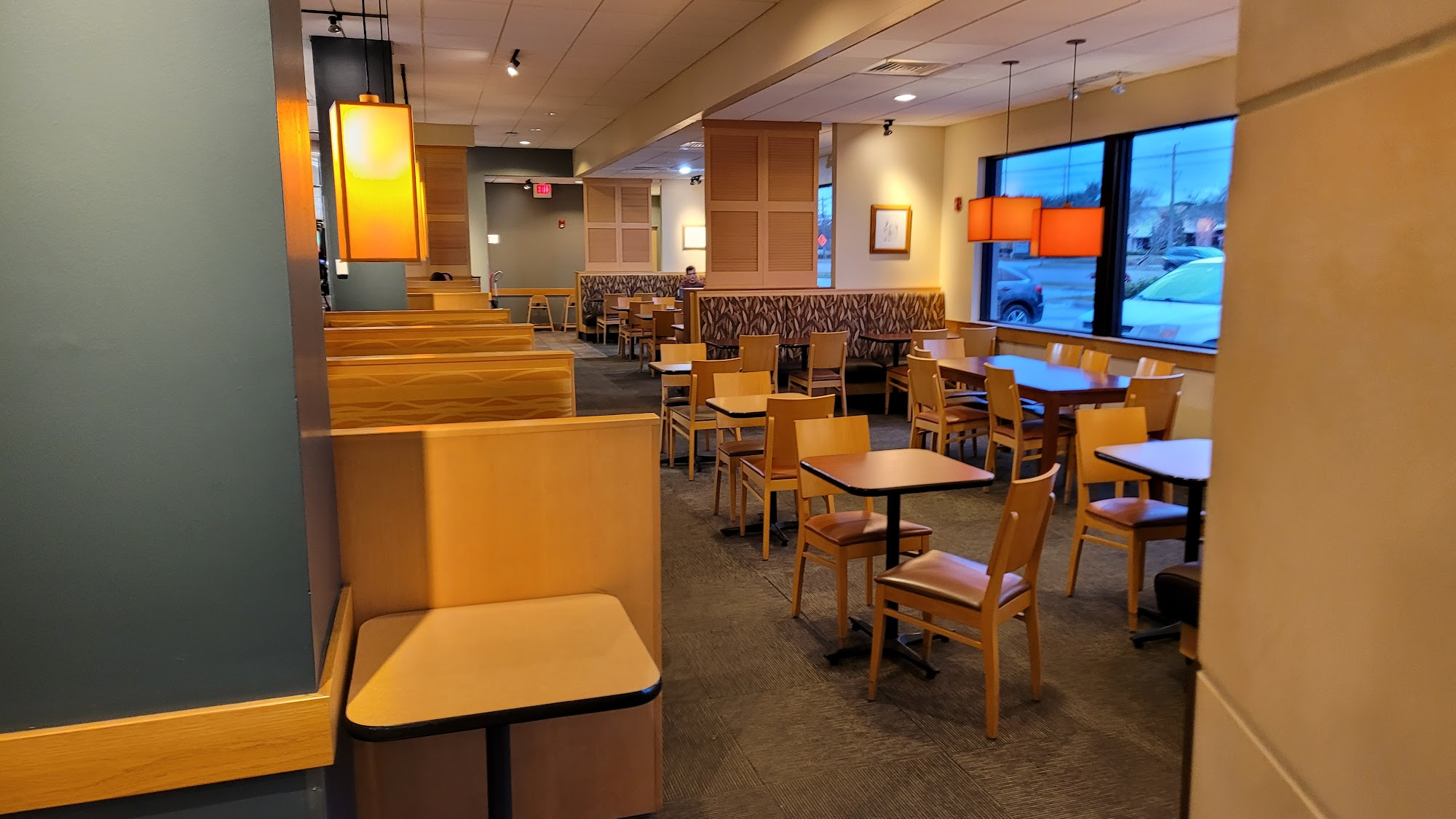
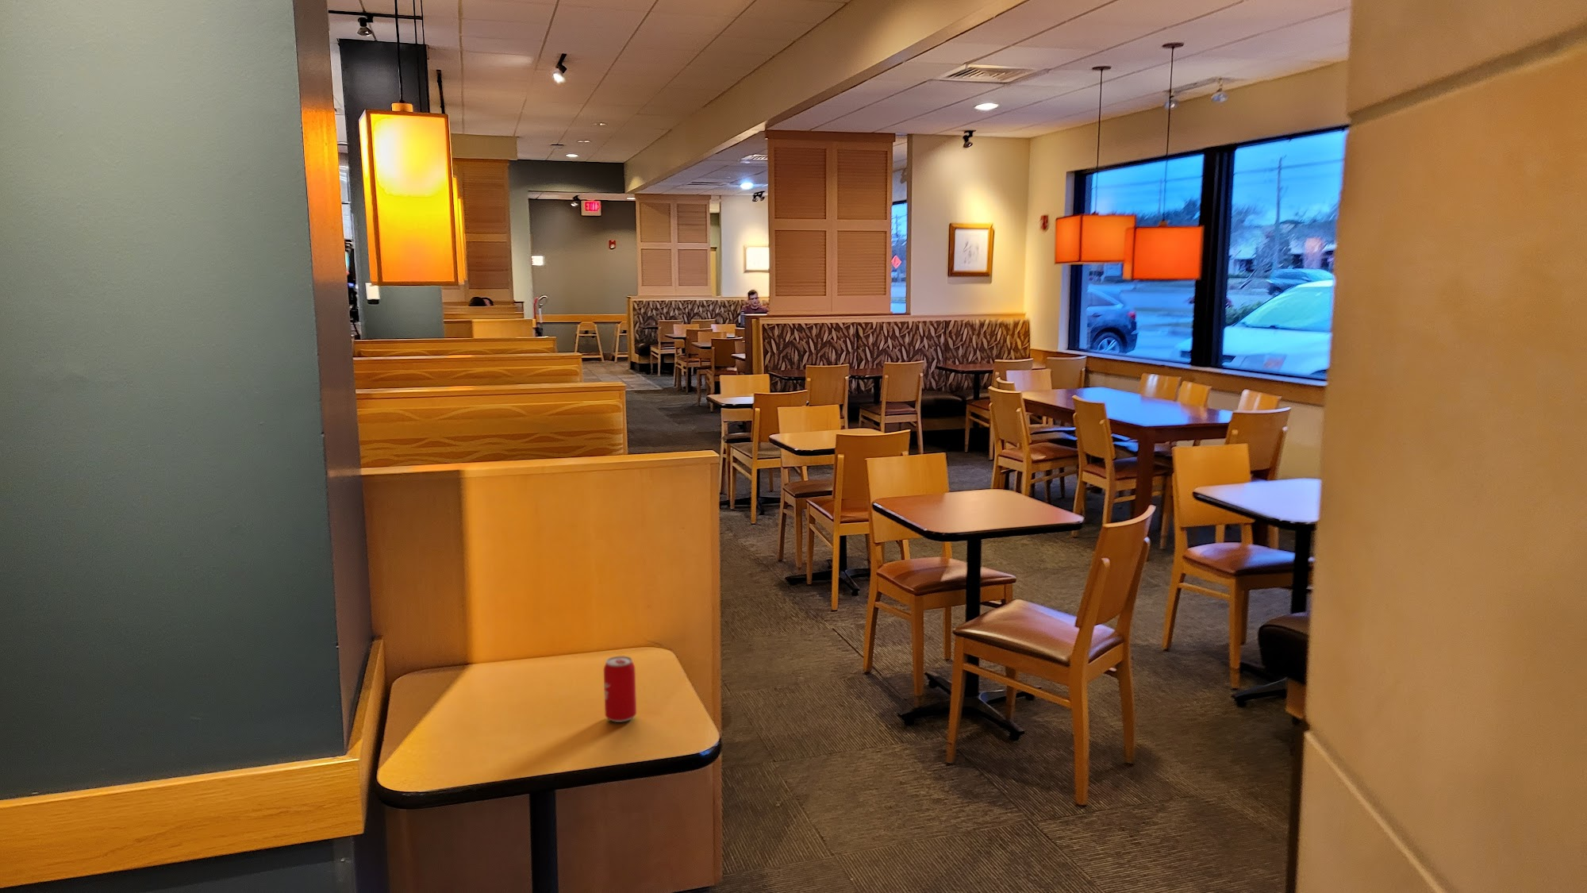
+ beverage can [603,655,638,723]
